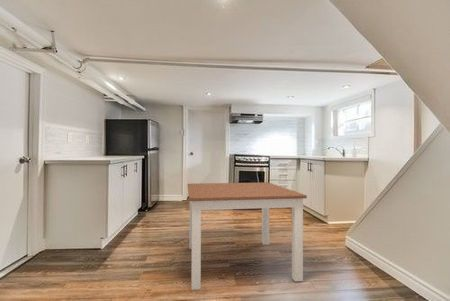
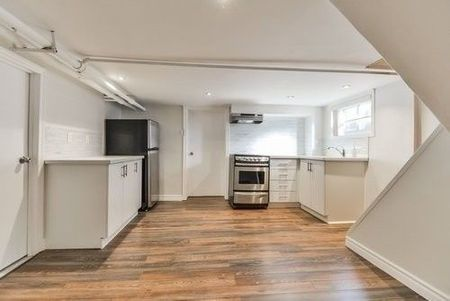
- dining table [187,182,308,291]
